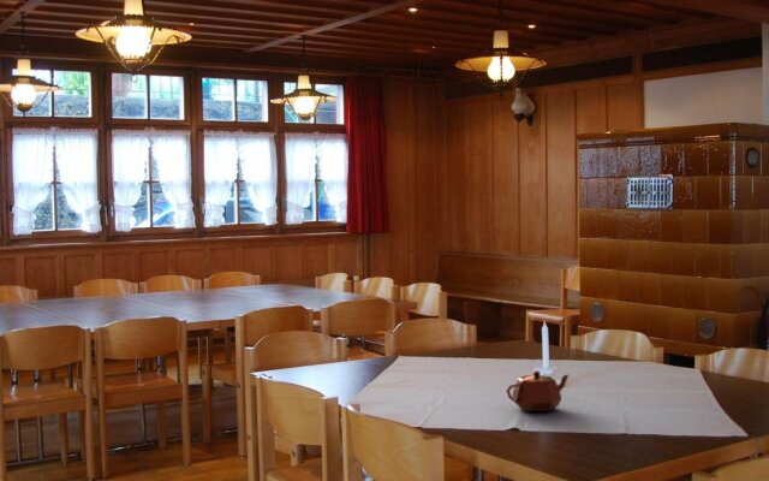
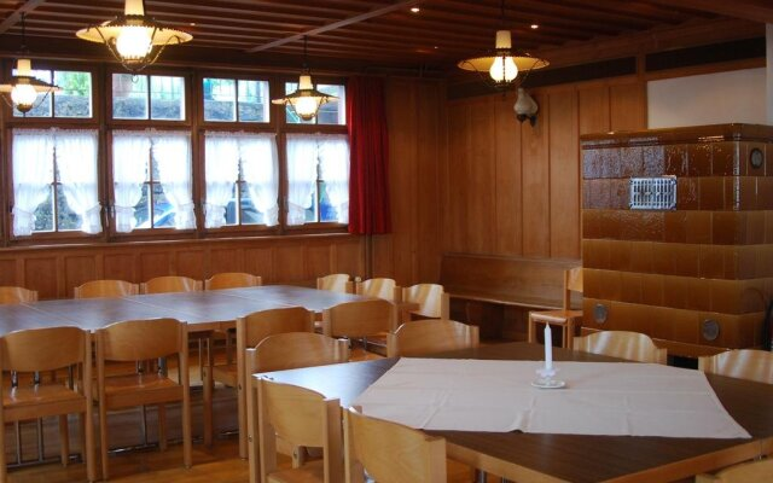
- teapot [505,369,570,412]
